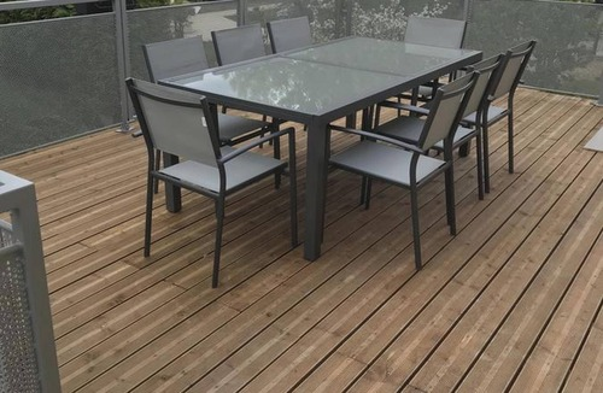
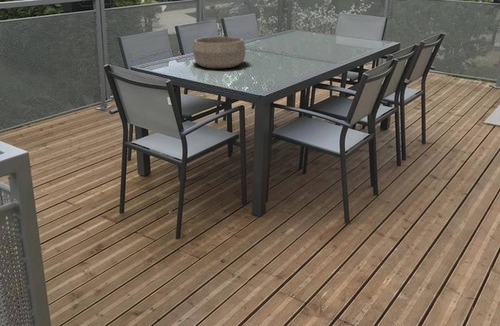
+ decorative bowl [192,36,247,69]
